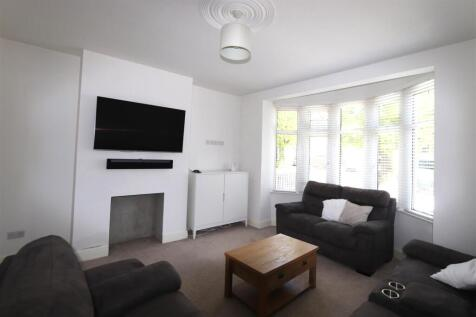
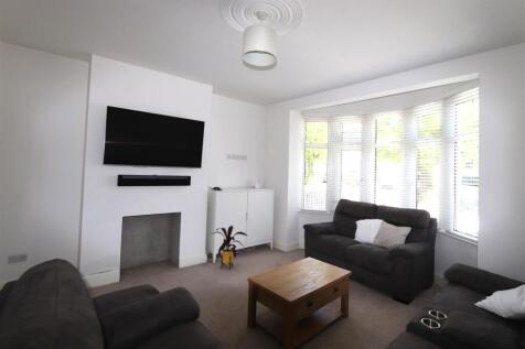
+ house plant [211,225,249,270]
